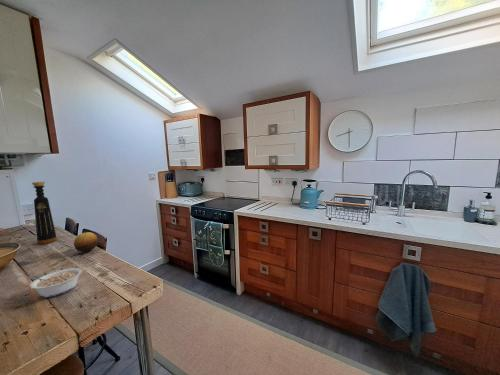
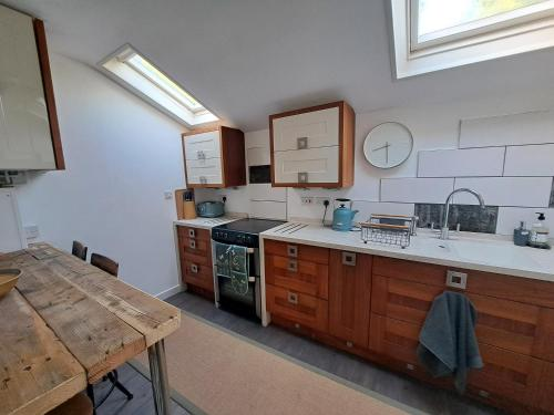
- fruit [73,231,99,253]
- bottle [31,181,58,245]
- legume [26,267,83,298]
